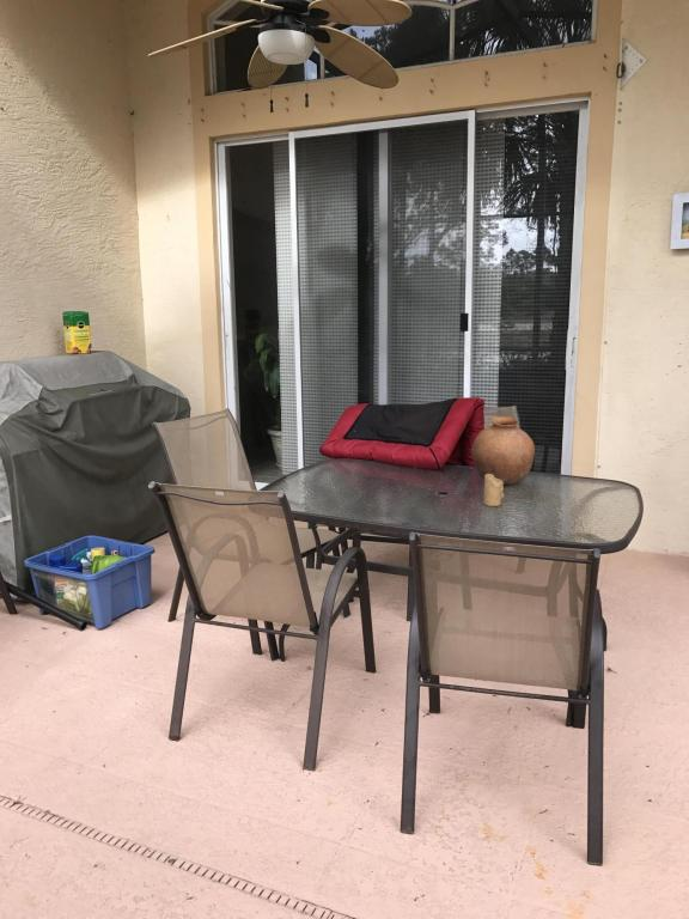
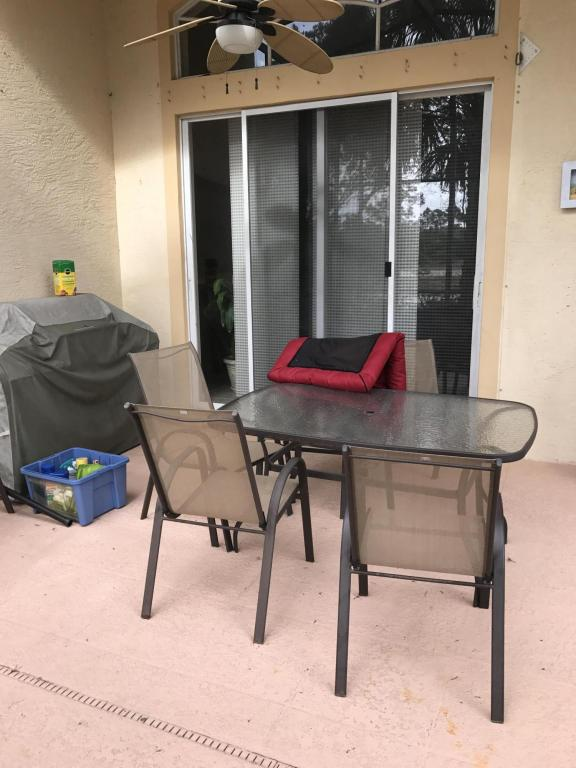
- pottery [470,415,536,486]
- candle [482,474,505,507]
